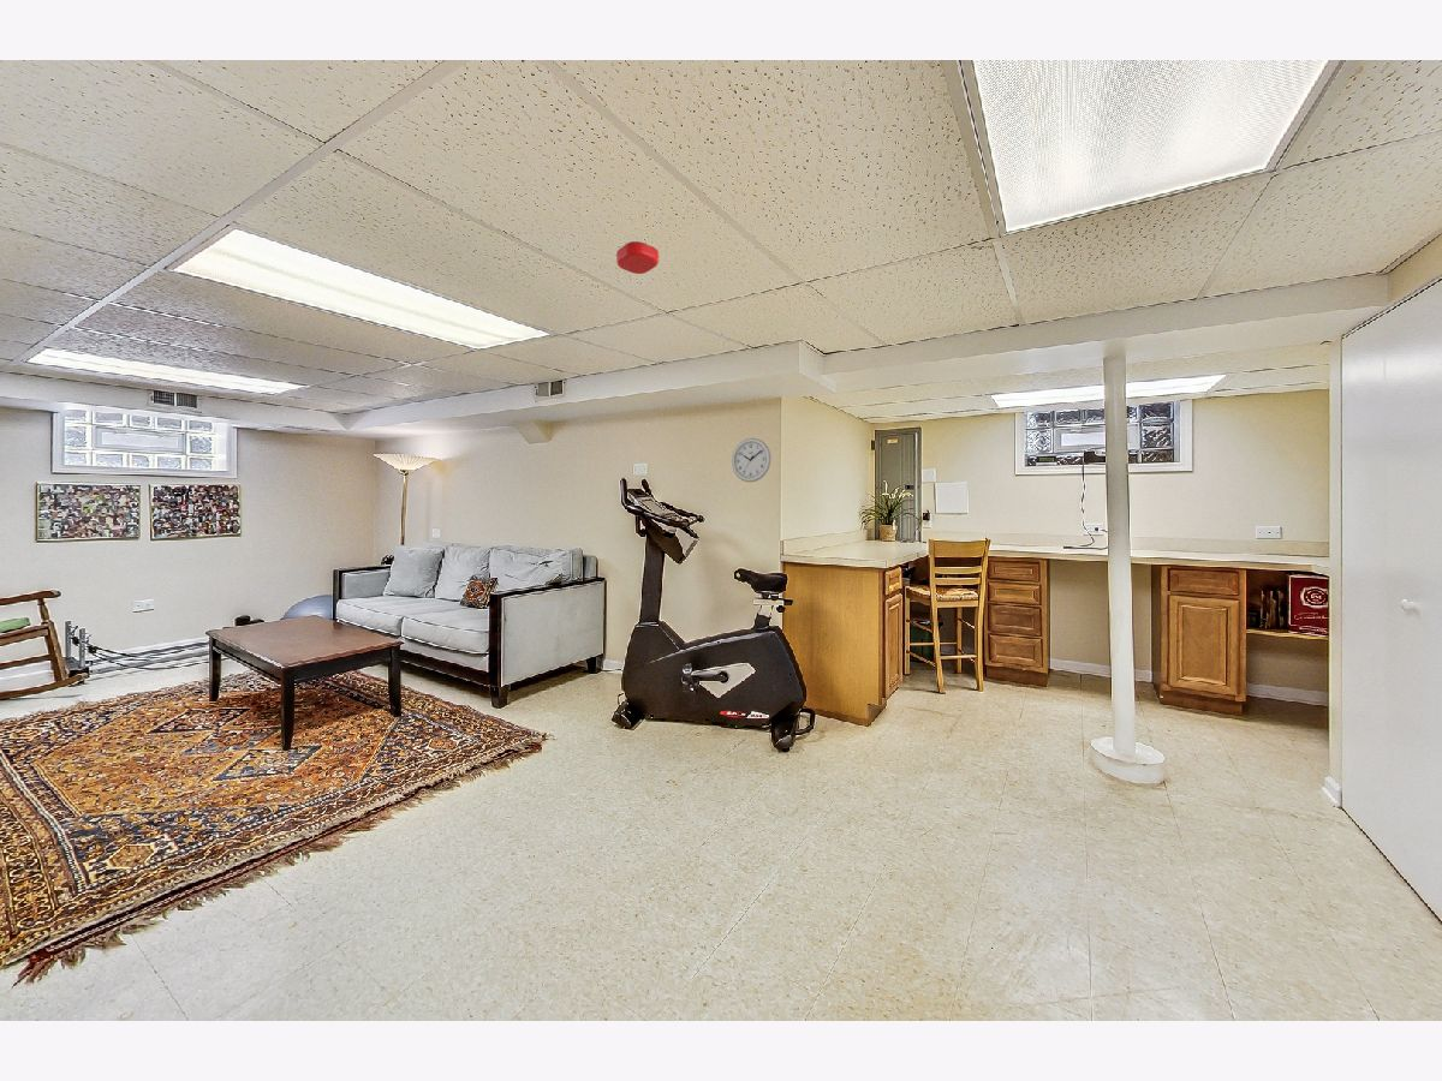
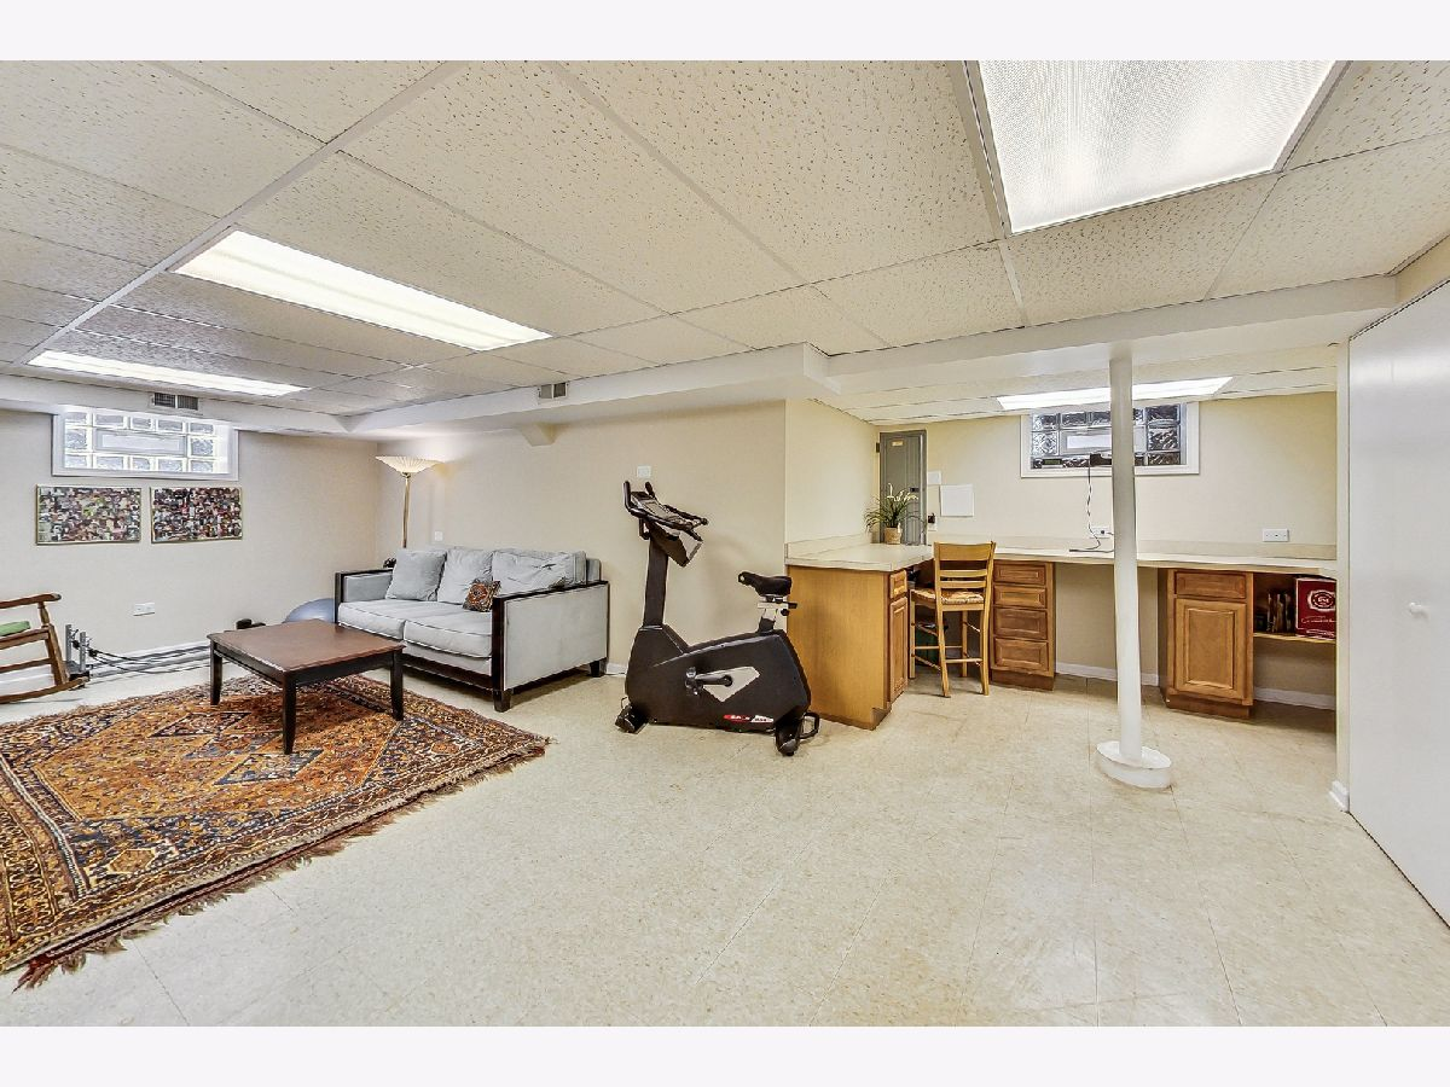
- wall clock [731,437,773,483]
- smoke detector [615,240,660,275]
